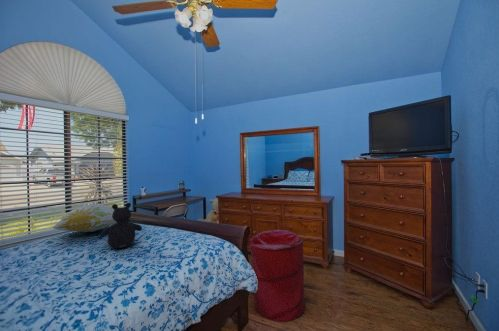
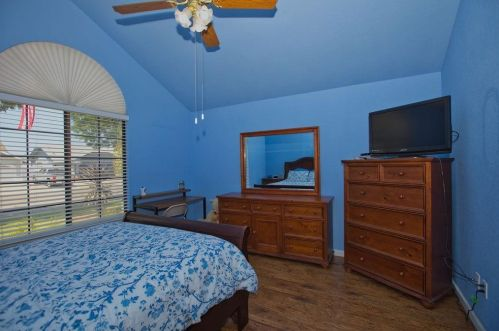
- decorative pillow [51,203,117,233]
- laundry hamper [248,229,306,323]
- teddy bear [99,202,143,249]
